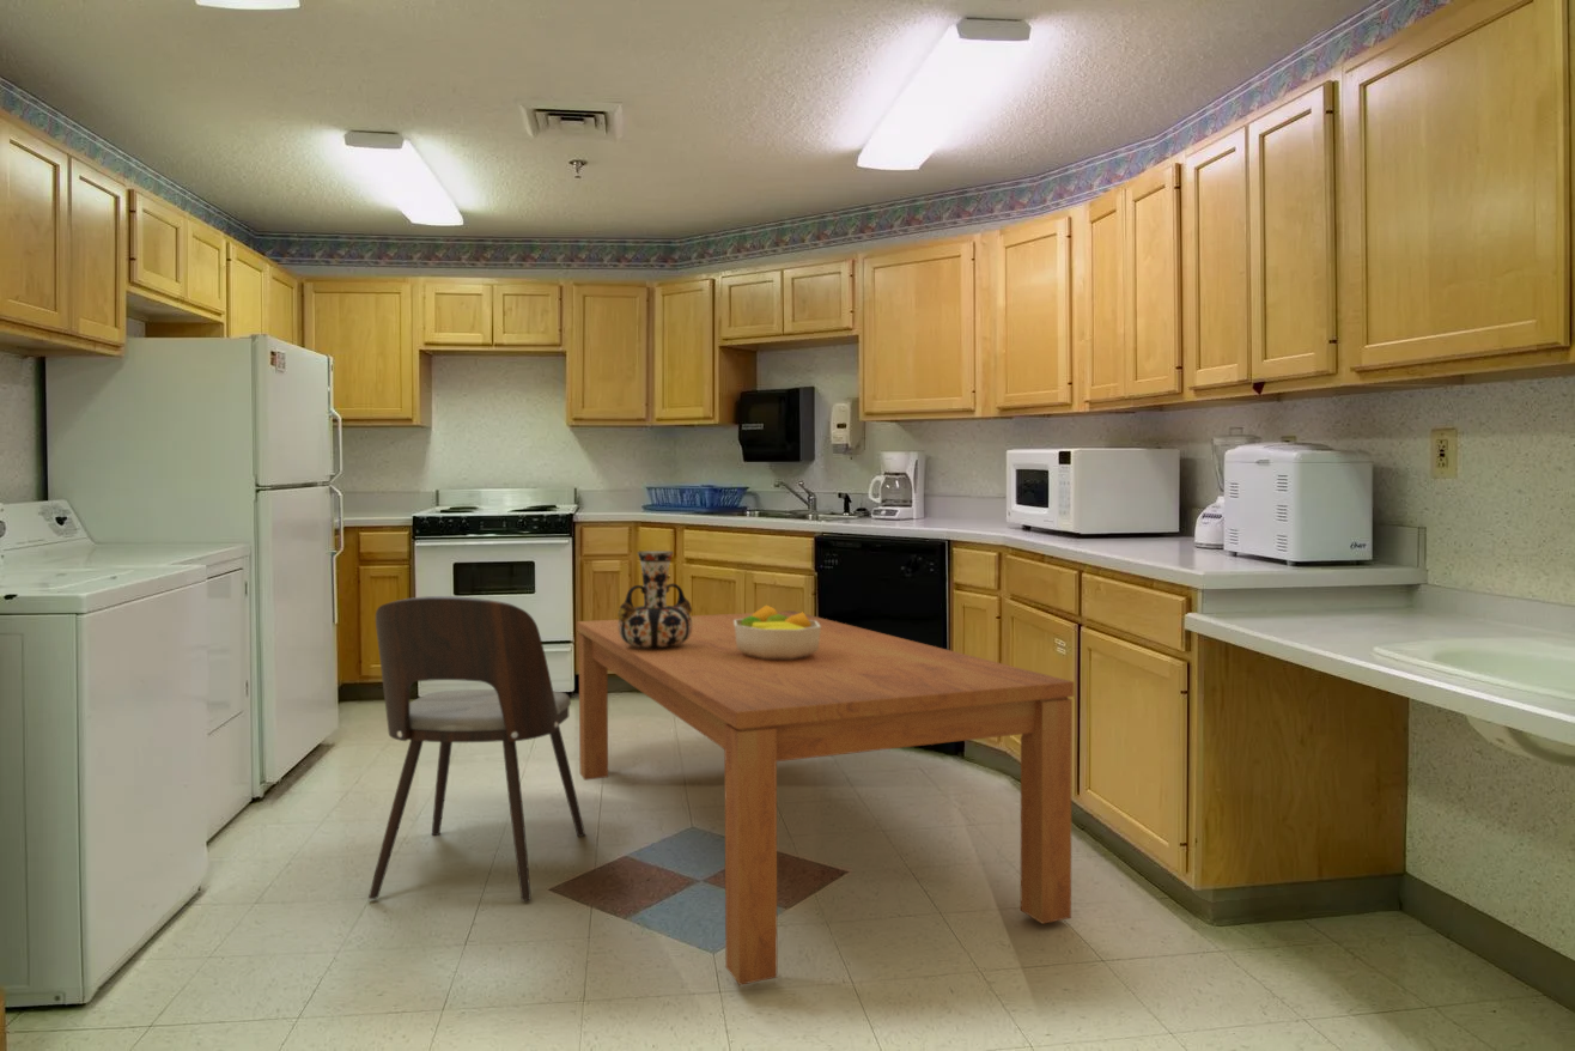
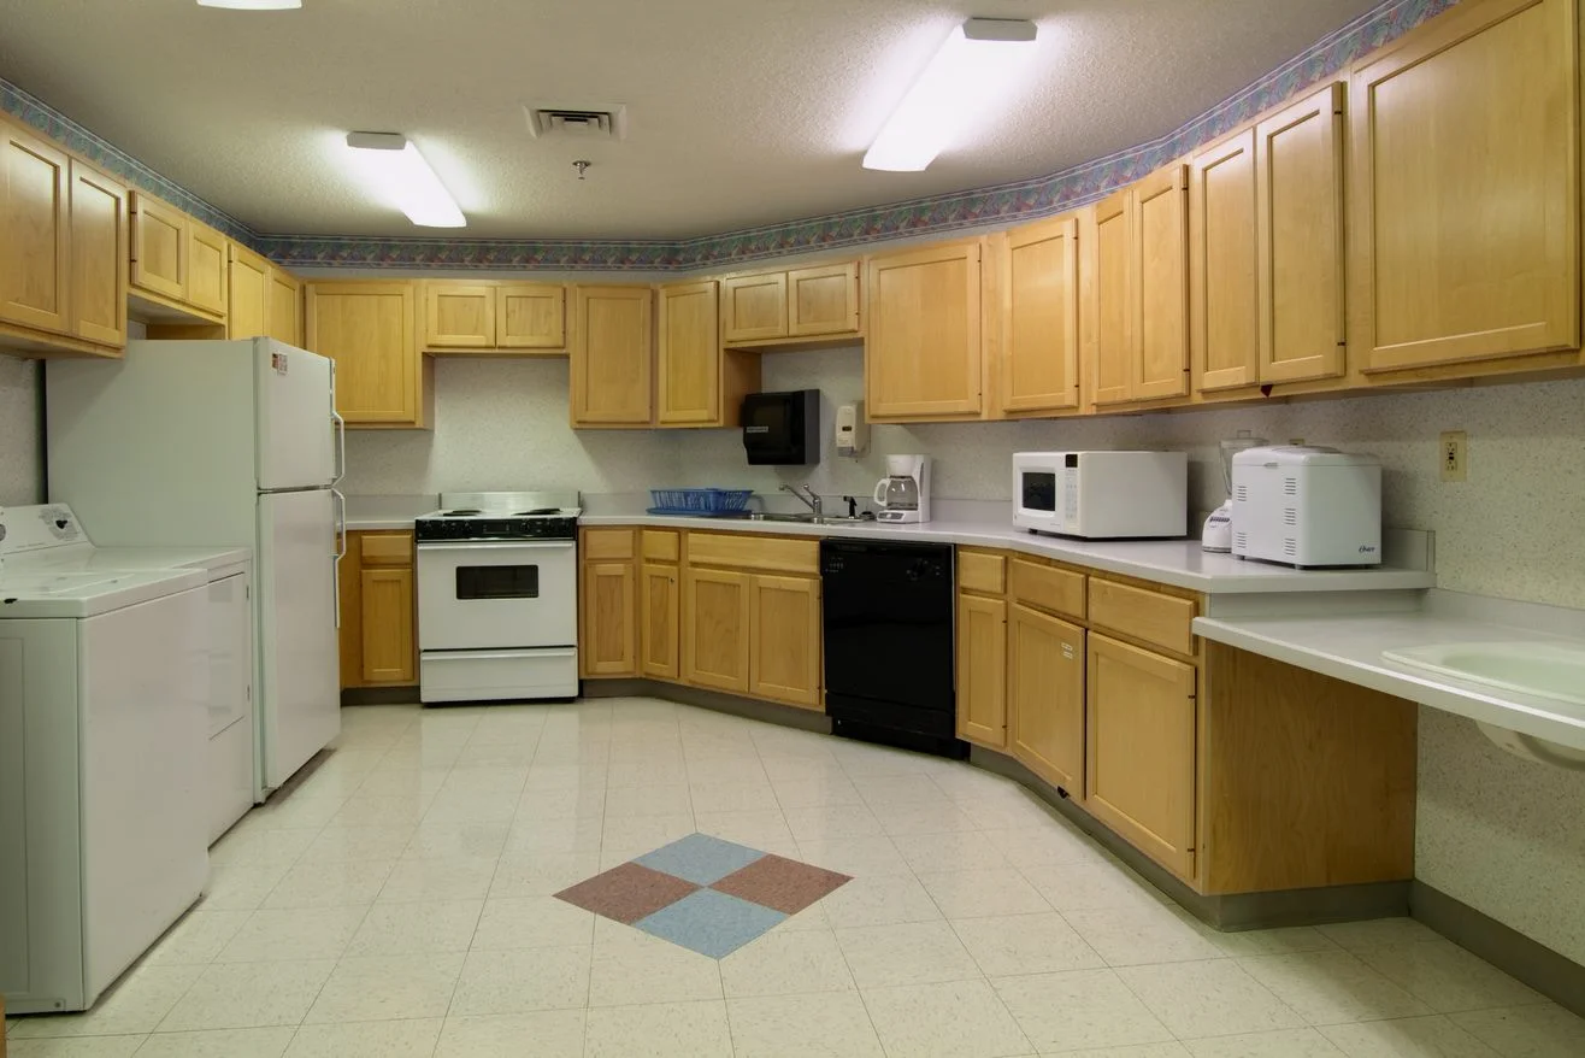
- dining table [576,609,1075,986]
- vase [616,549,693,649]
- dining chair [367,595,586,903]
- fruit bowl [734,605,821,661]
